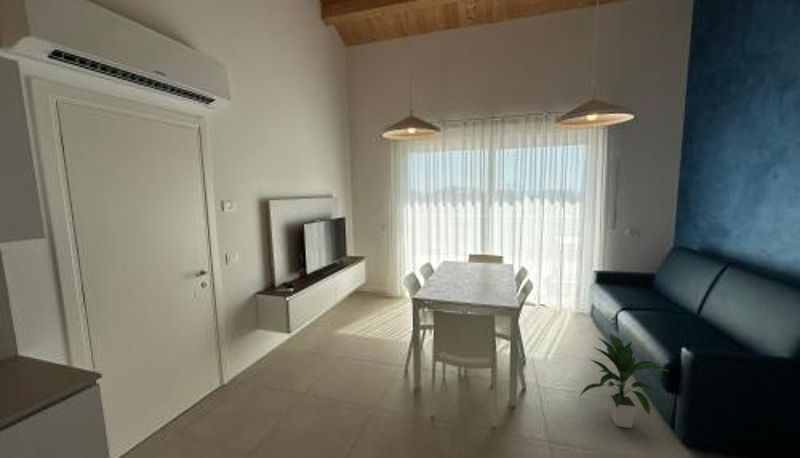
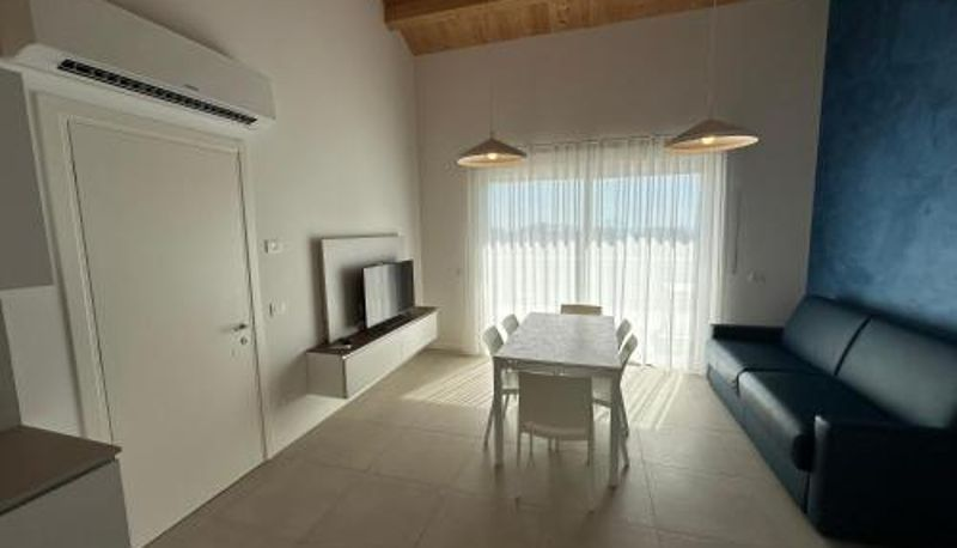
- indoor plant [579,333,669,429]
